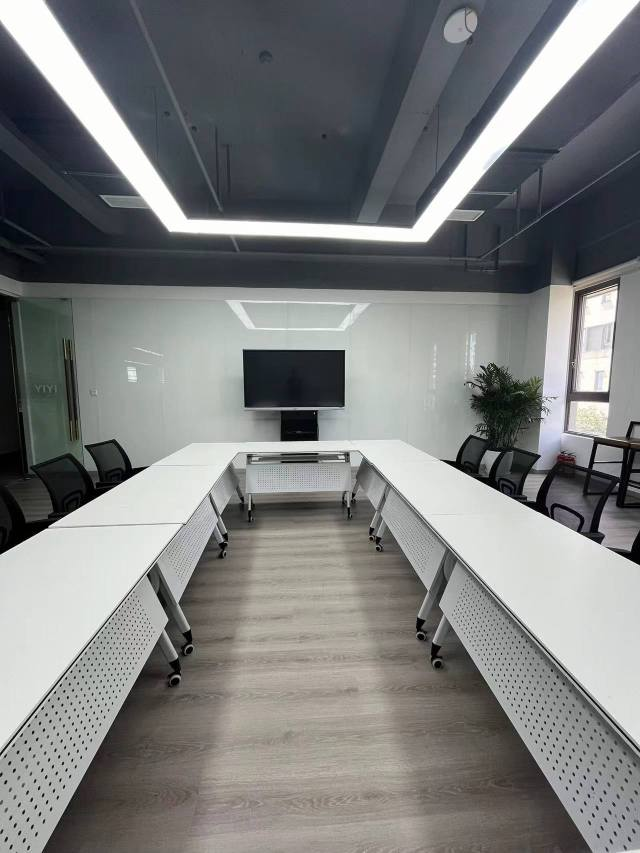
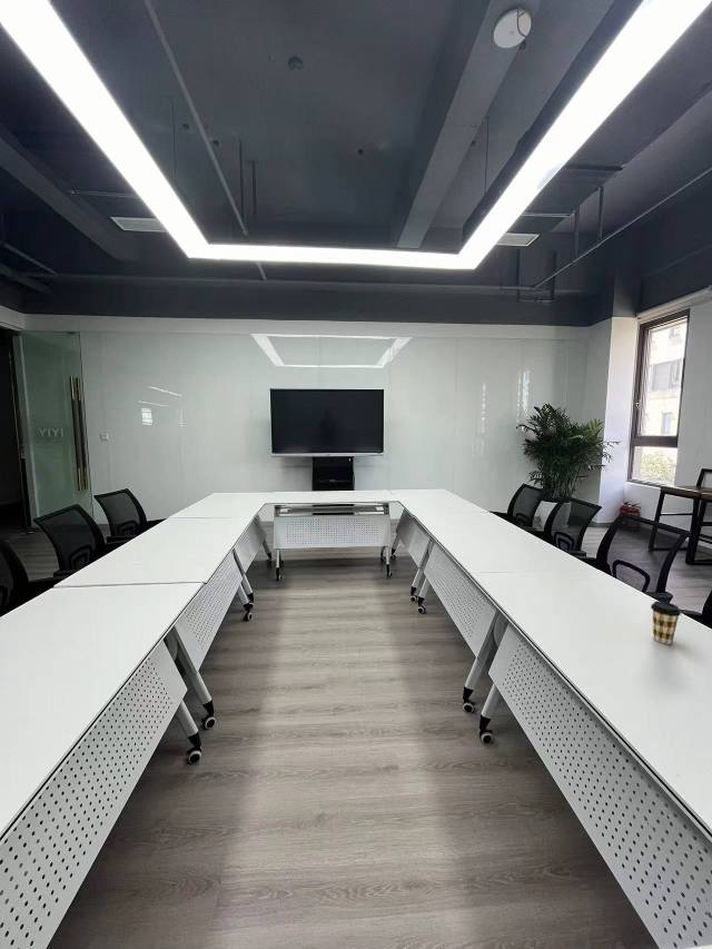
+ coffee cup [650,600,682,645]
